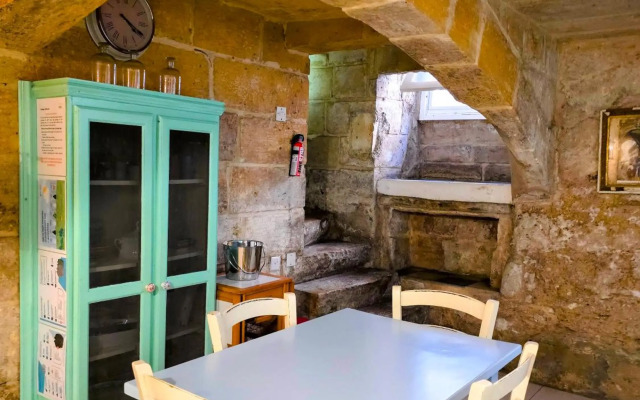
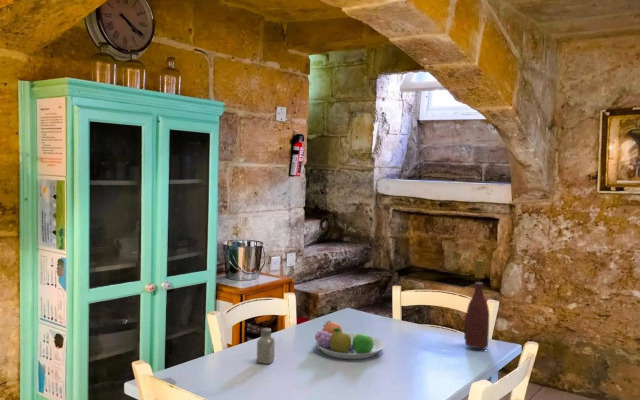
+ saltshaker [256,327,276,365]
+ wine bottle [463,259,490,349]
+ fruit bowl [314,320,385,360]
